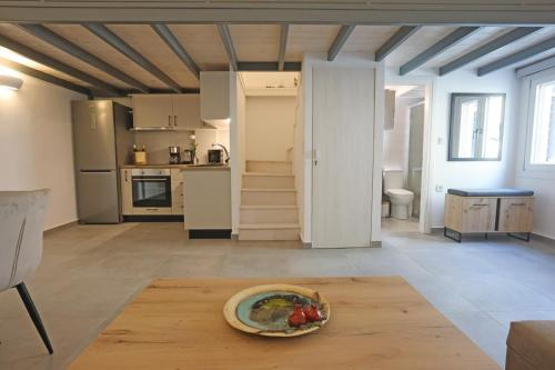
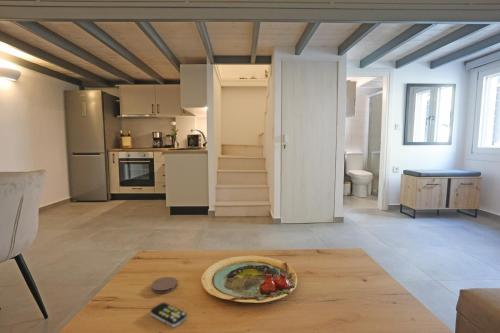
+ coaster [150,276,178,294]
+ remote control [150,302,188,328]
